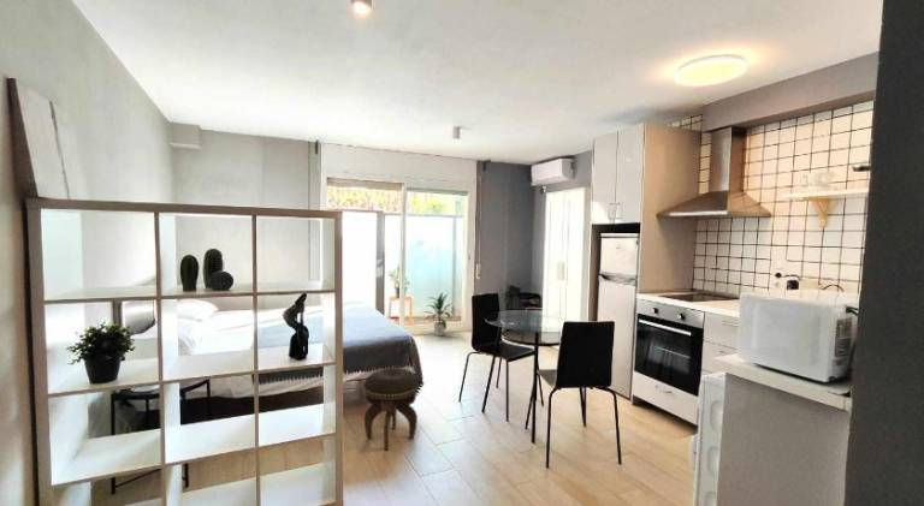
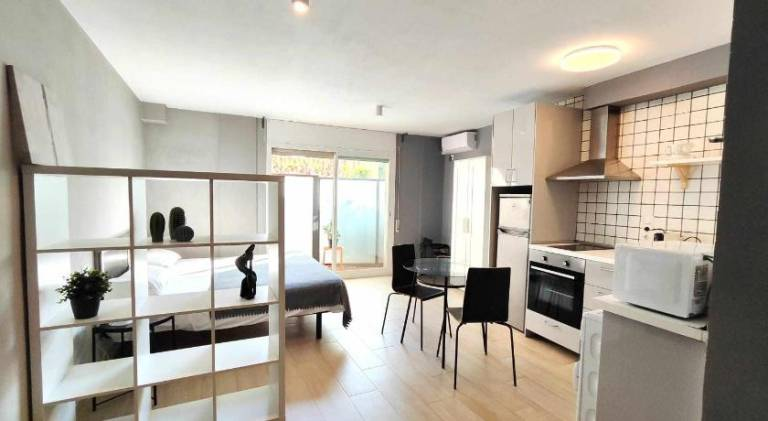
- footstool [362,367,420,451]
- indoor plant [424,291,455,337]
